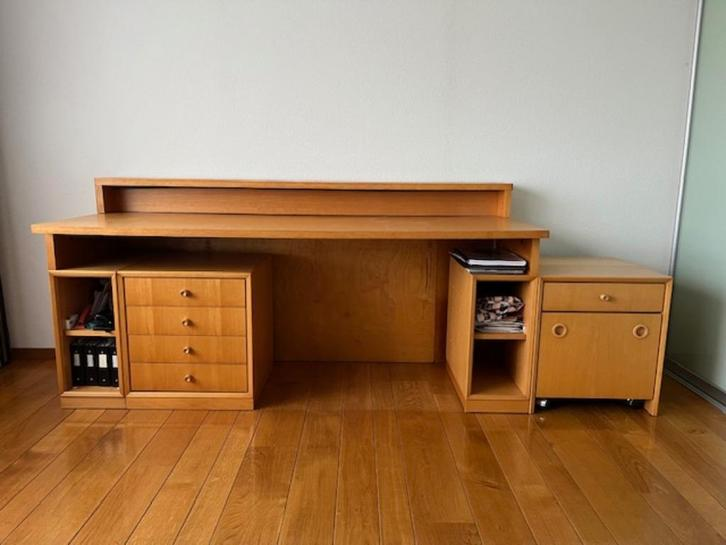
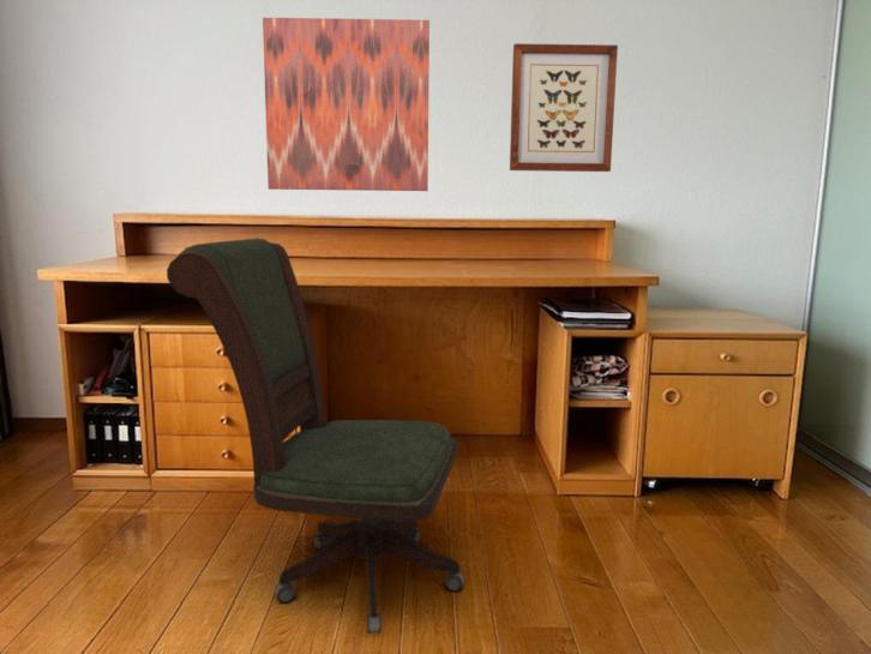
+ wall art [262,17,431,192]
+ office chair [166,238,465,635]
+ wall art [509,42,619,173]
